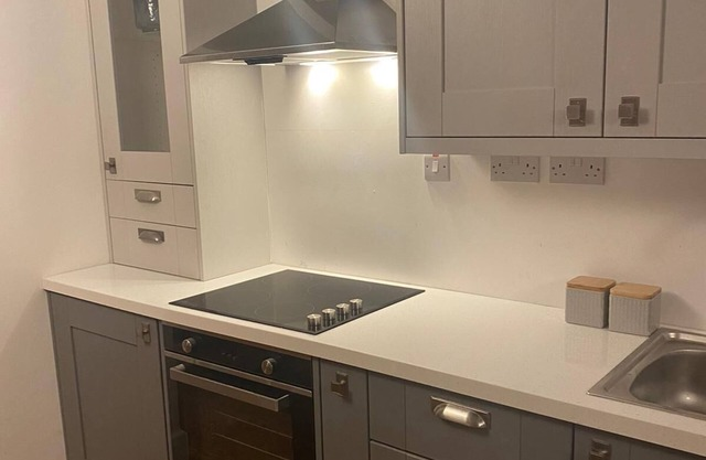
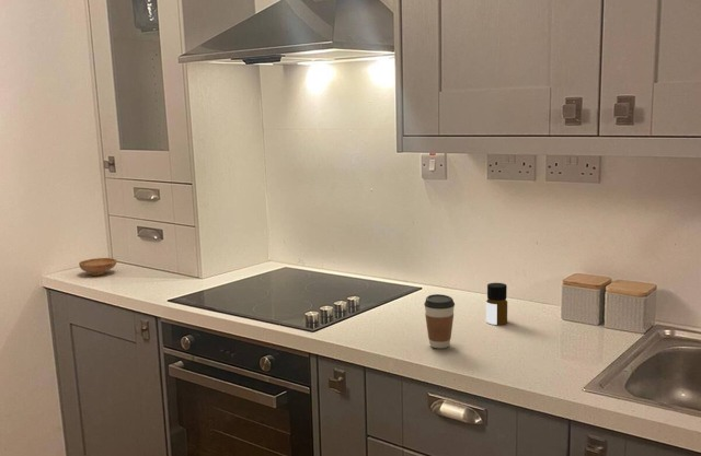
+ coffee cup [423,293,456,349]
+ bottle [485,282,508,326]
+ bowl [78,257,117,277]
